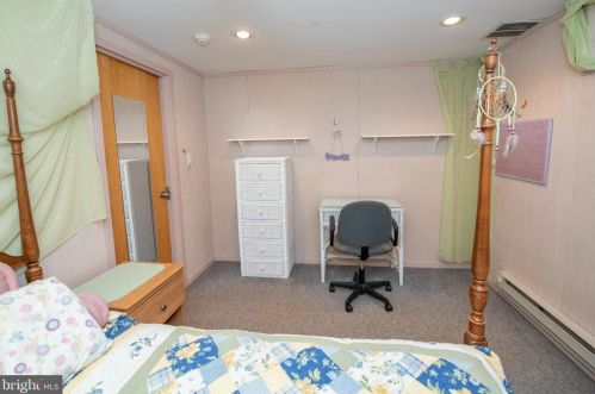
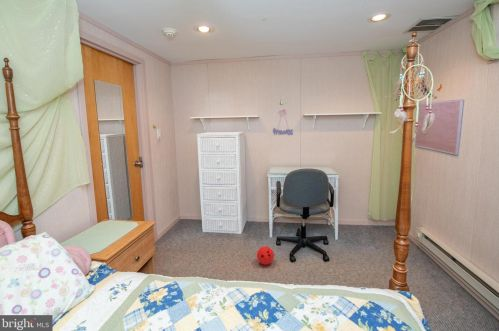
+ ball [256,245,275,266]
